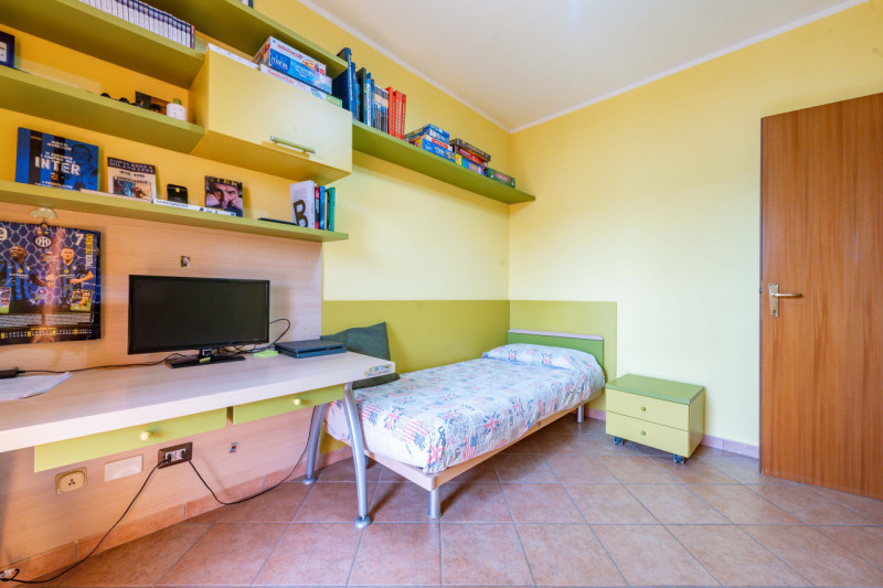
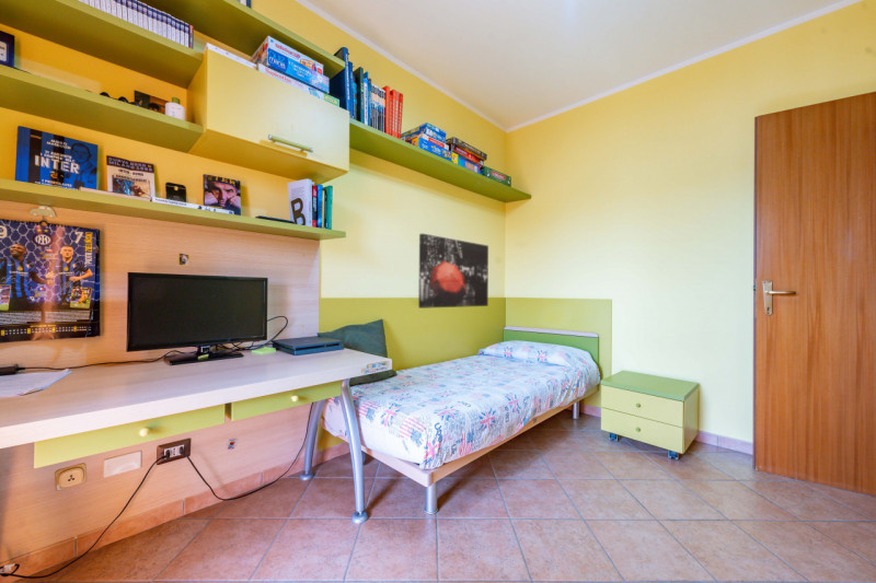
+ wall art [417,233,489,310]
